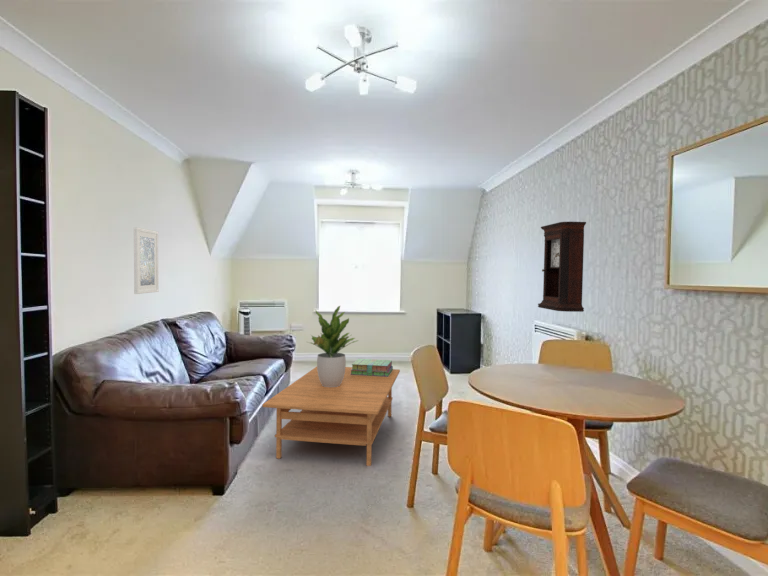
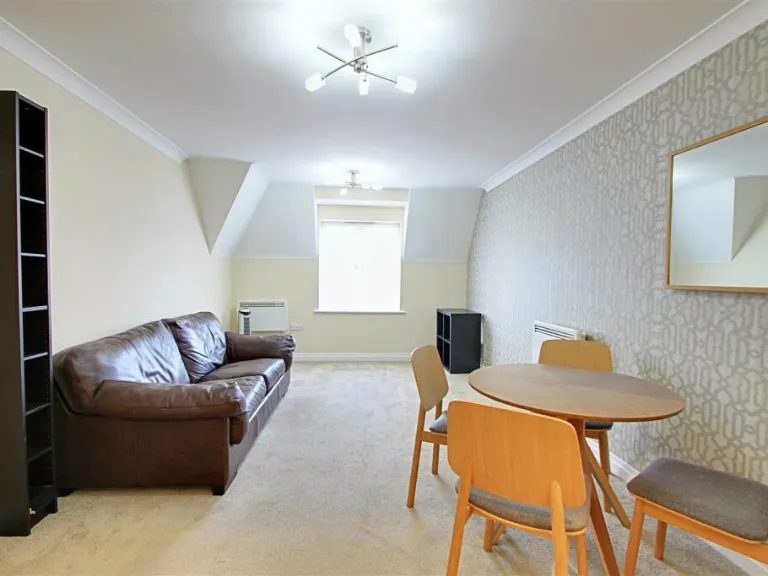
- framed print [133,226,160,295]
- potted plant [307,305,359,387]
- coffee table [261,366,401,467]
- stack of books [350,358,394,377]
- pendulum clock [537,221,587,313]
